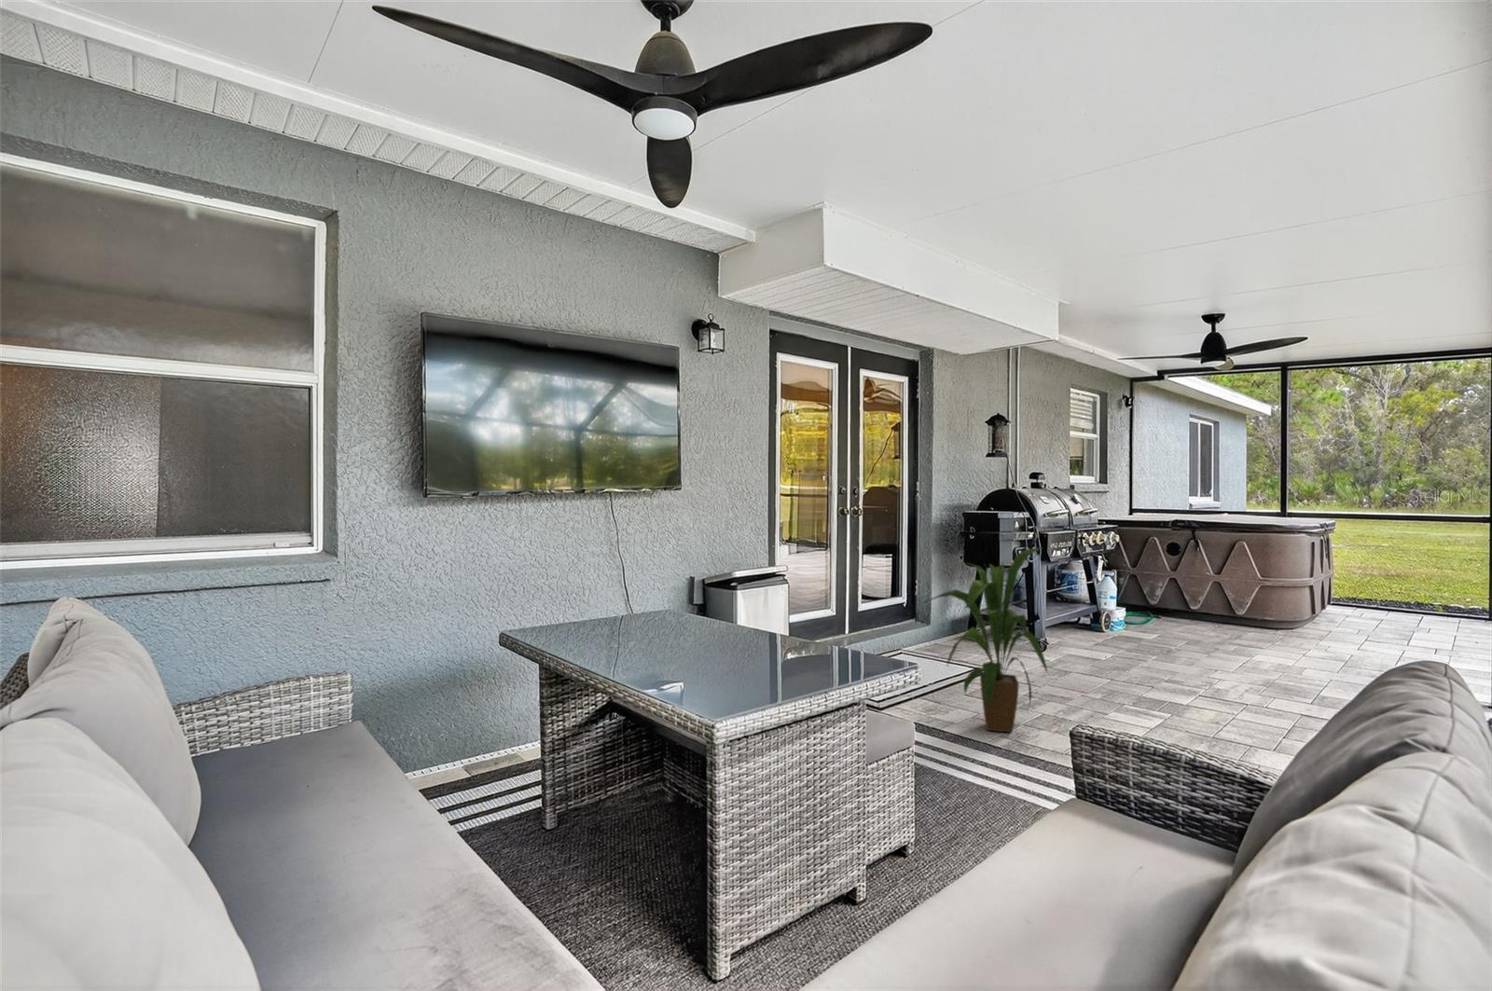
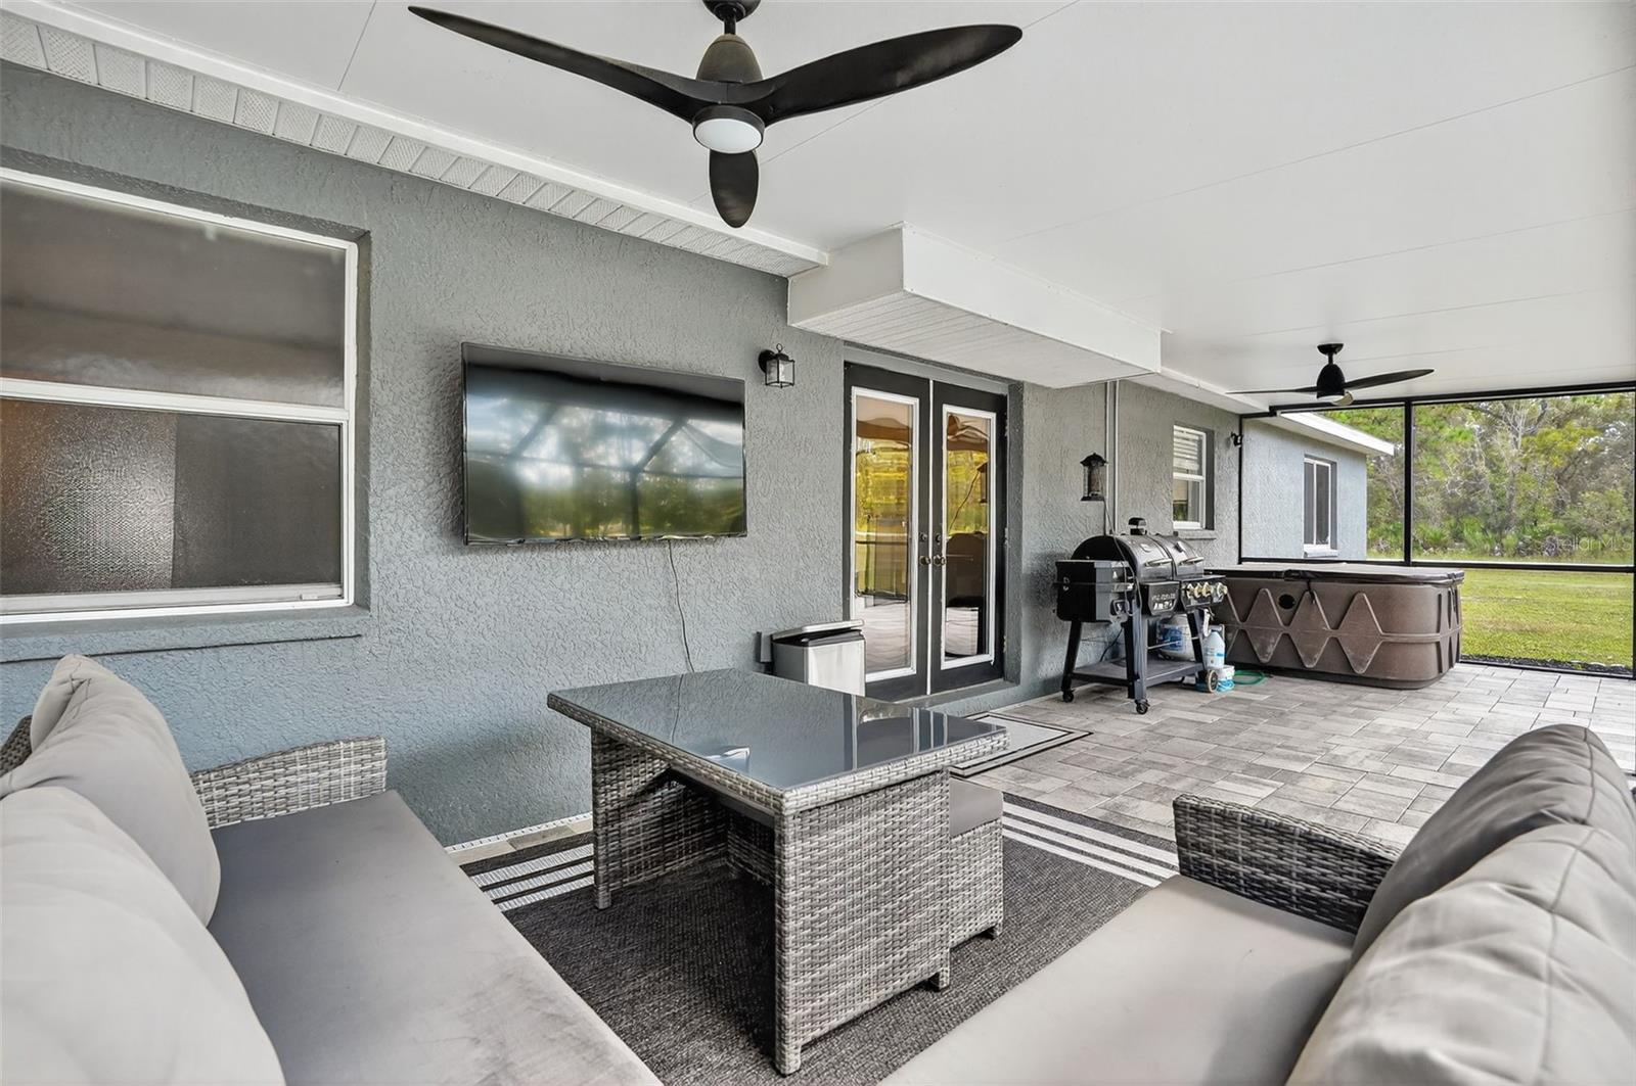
- house plant [919,546,1048,733]
